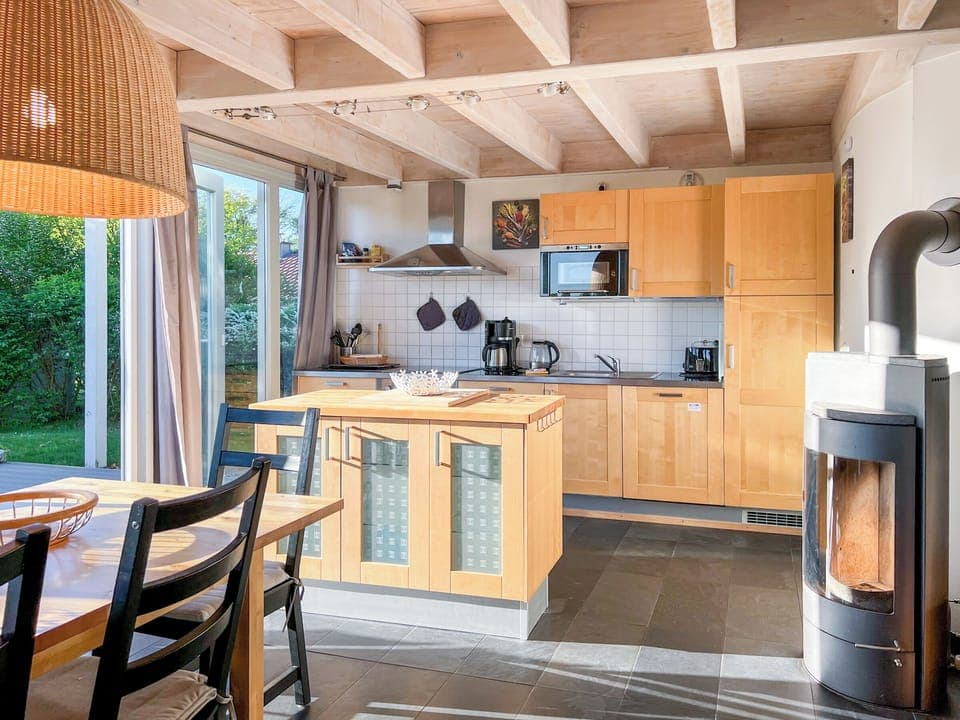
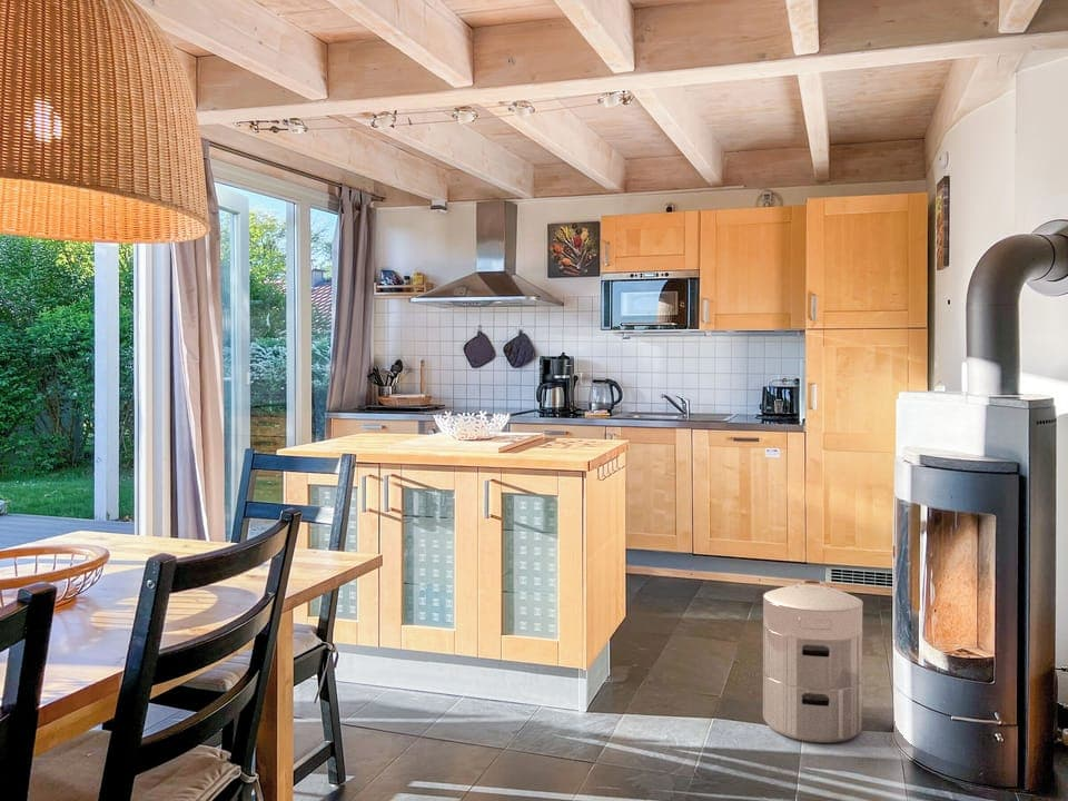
+ waste bin [762,580,864,743]
